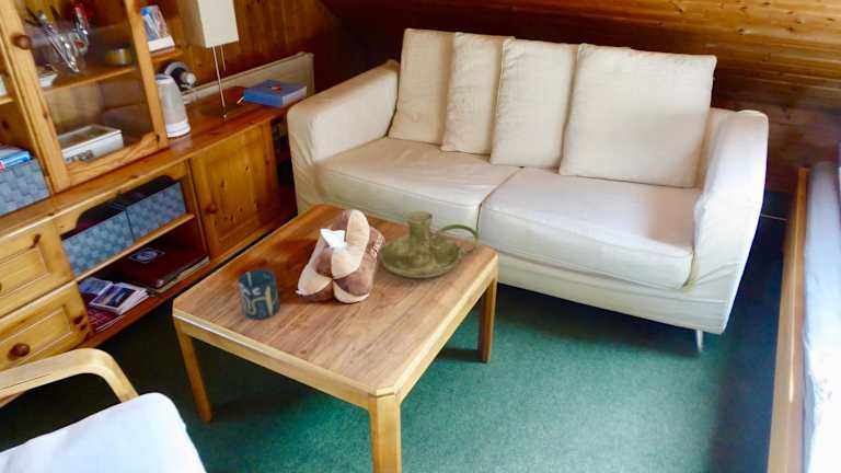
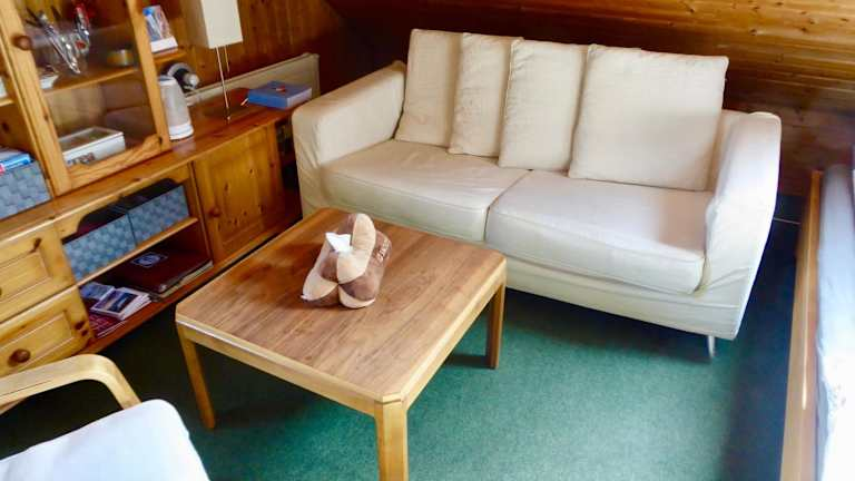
- candle holder [378,210,481,279]
- cup [237,268,281,321]
